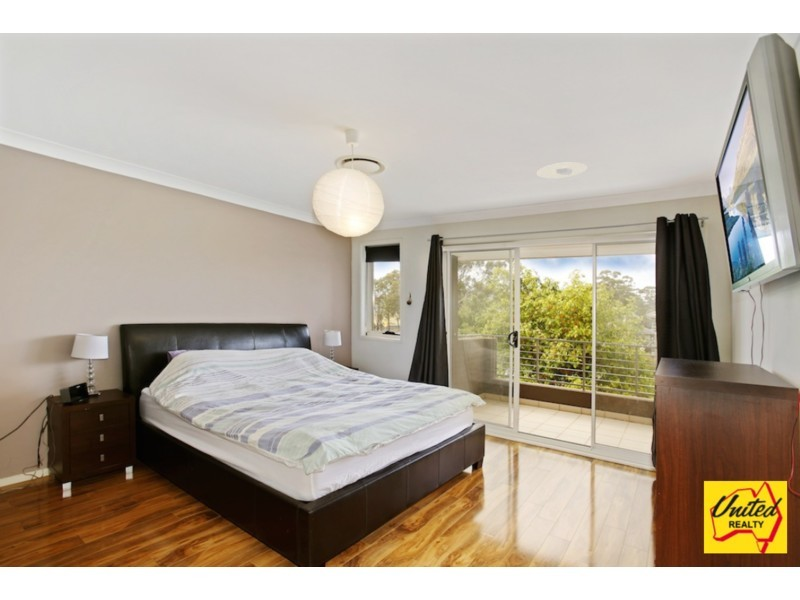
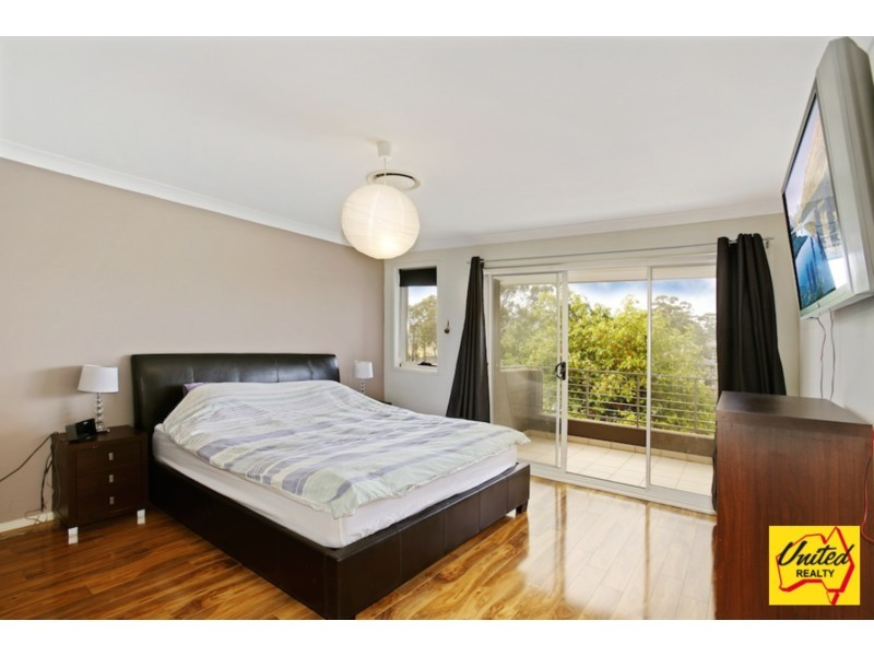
- recessed light [536,161,588,180]
